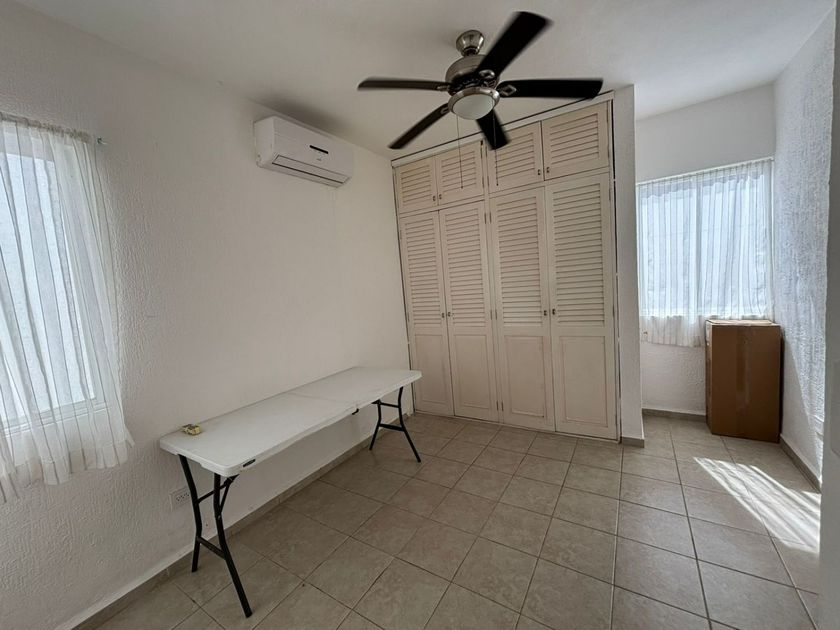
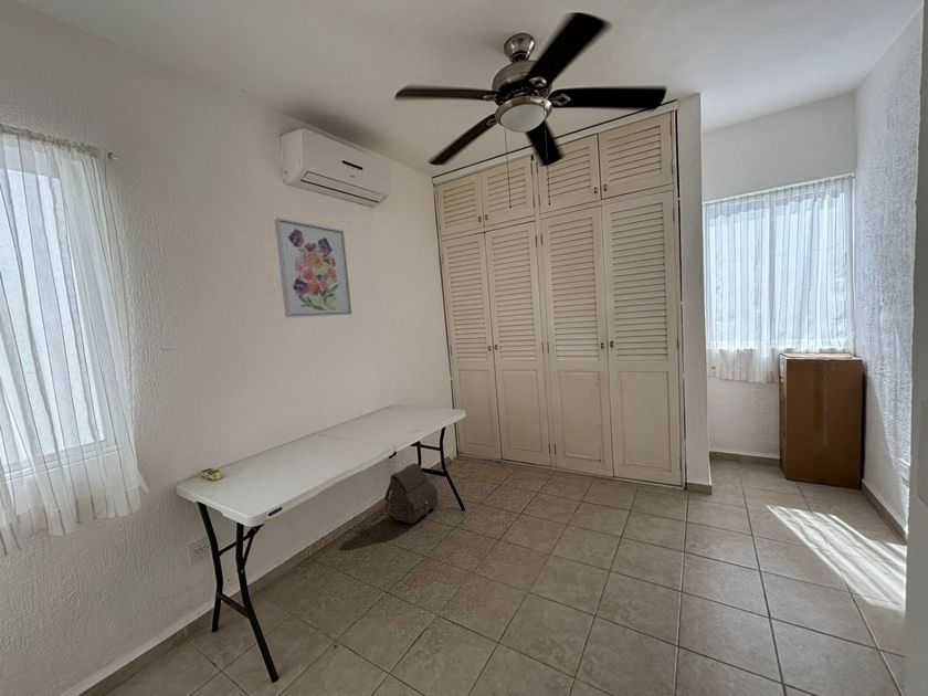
+ wall art [273,217,352,318]
+ satchel [383,462,440,525]
